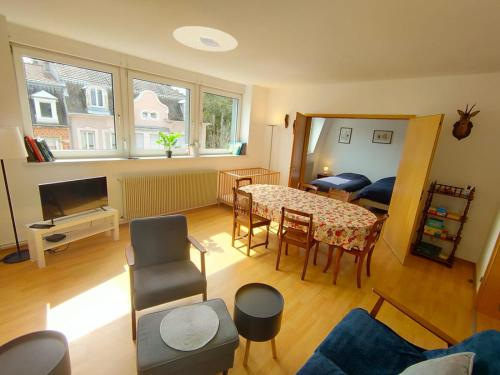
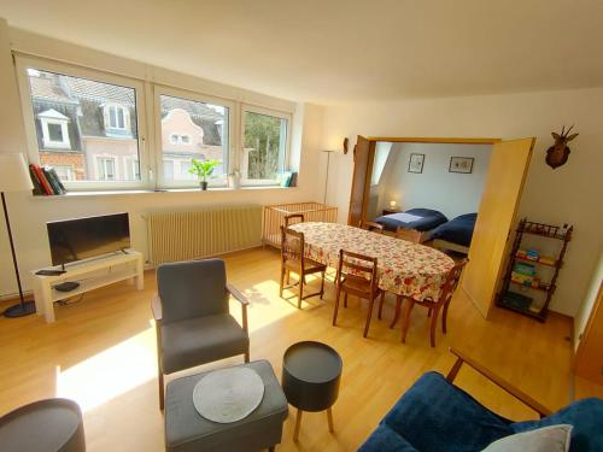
- ceiling light [172,25,239,53]
